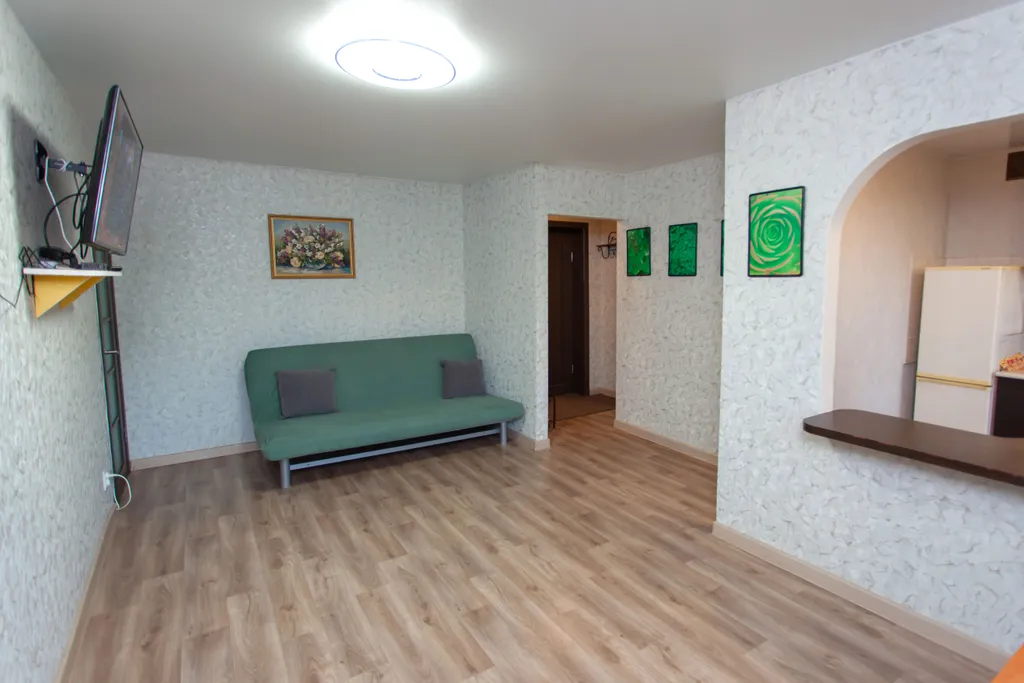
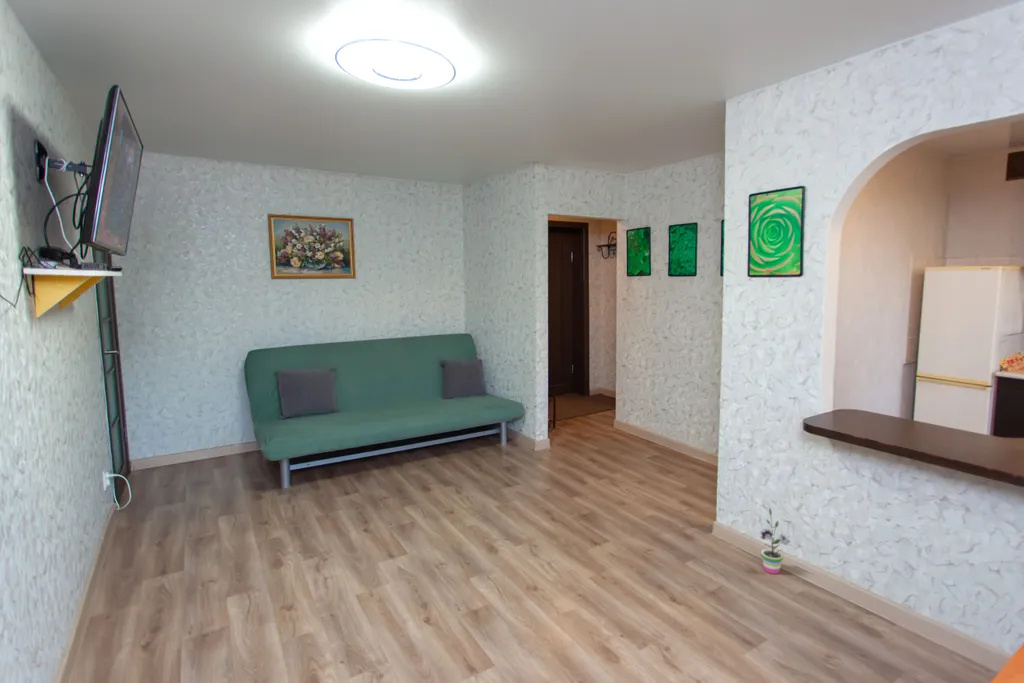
+ potted plant [756,507,794,575]
